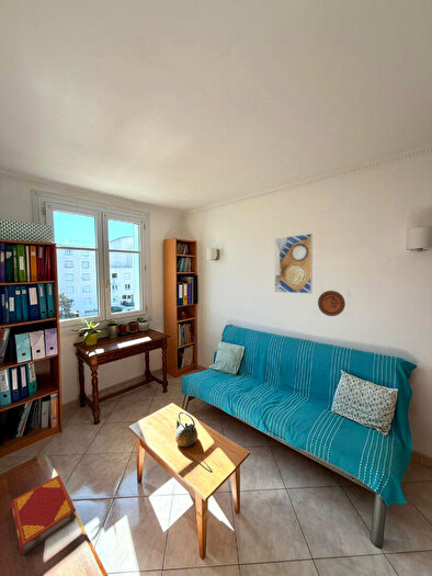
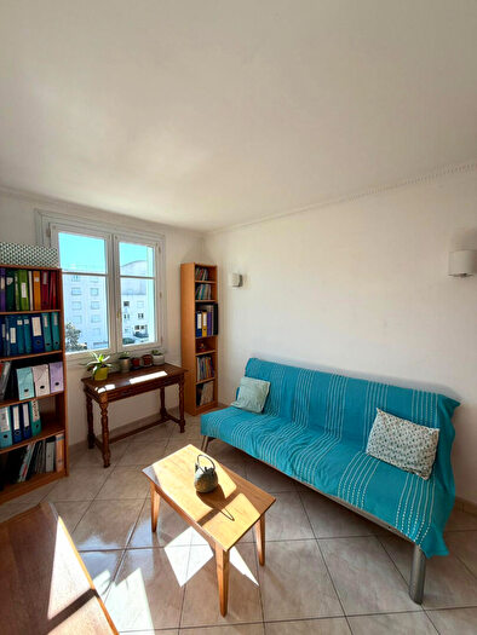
- hardback book [10,474,77,555]
- decorative plate [317,290,346,317]
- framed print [274,233,314,295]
